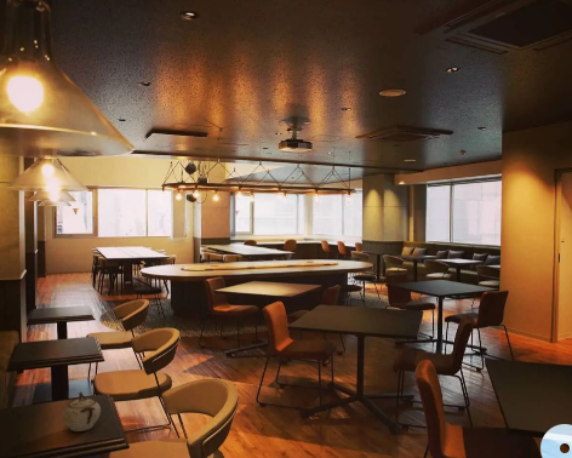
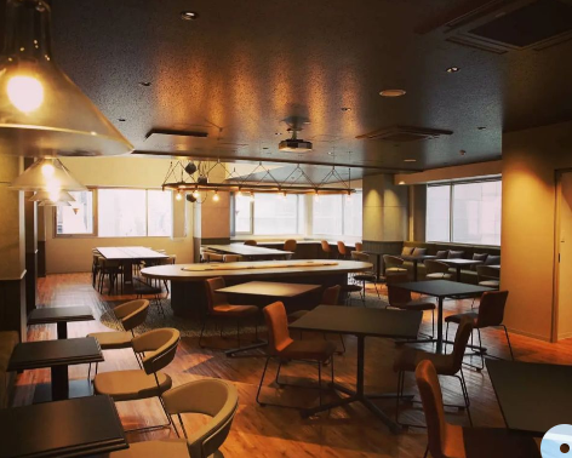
- sugar bowl [62,391,102,433]
